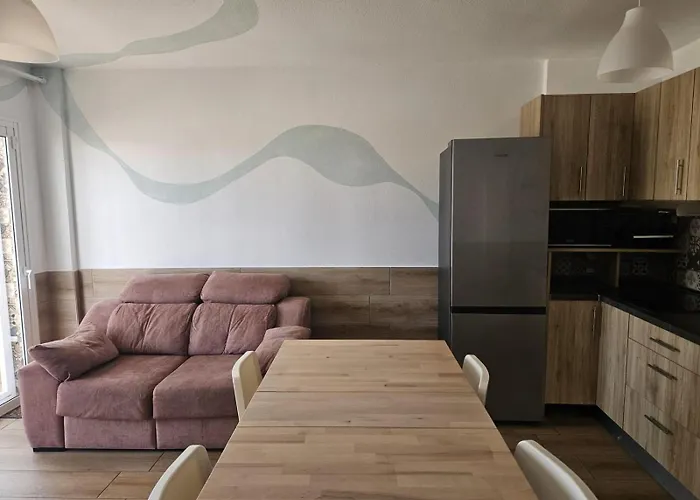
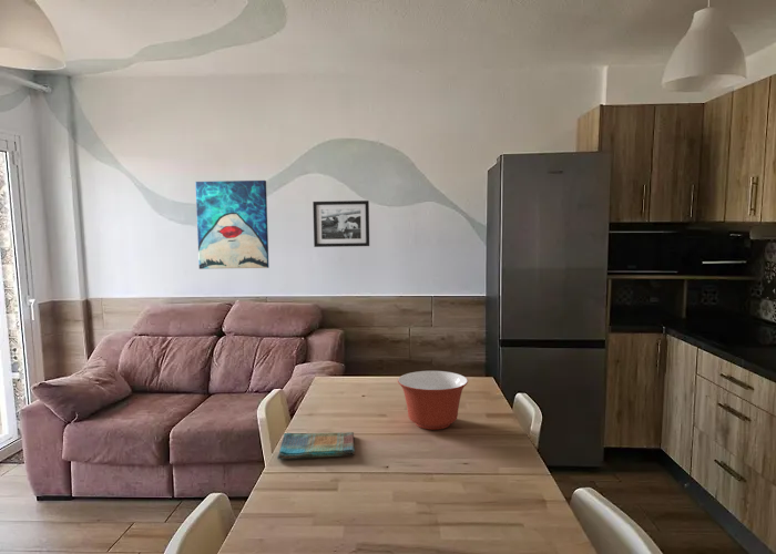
+ picture frame [312,199,370,248]
+ wall art [194,179,270,270]
+ mixing bowl [397,370,469,430]
+ dish towel [276,431,356,460]
